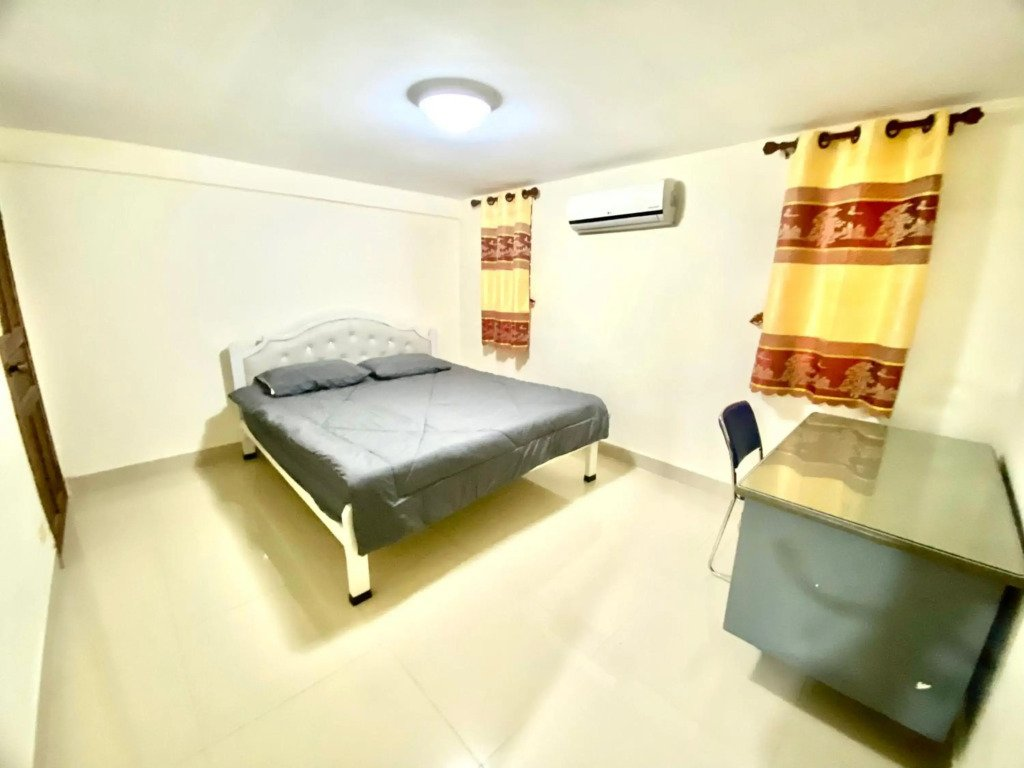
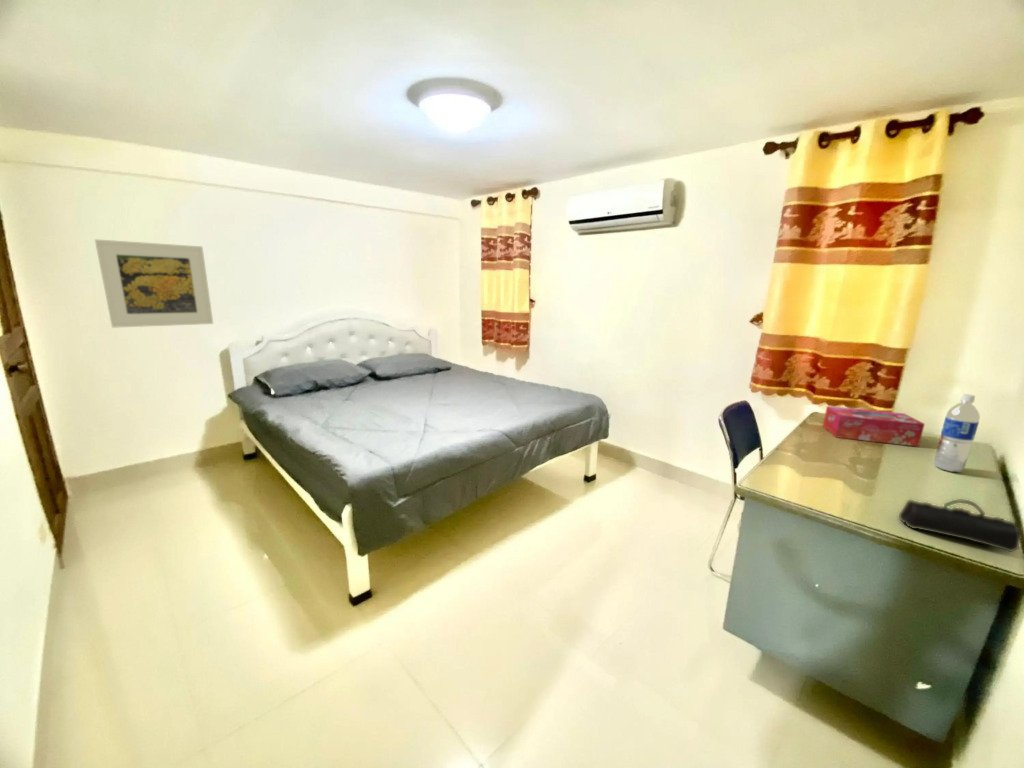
+ pencil case [898,499,1021,553]
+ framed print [94,238,214,329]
+ tissue box [822,405,926,448]
+ water bottle [933,393,981,473]
